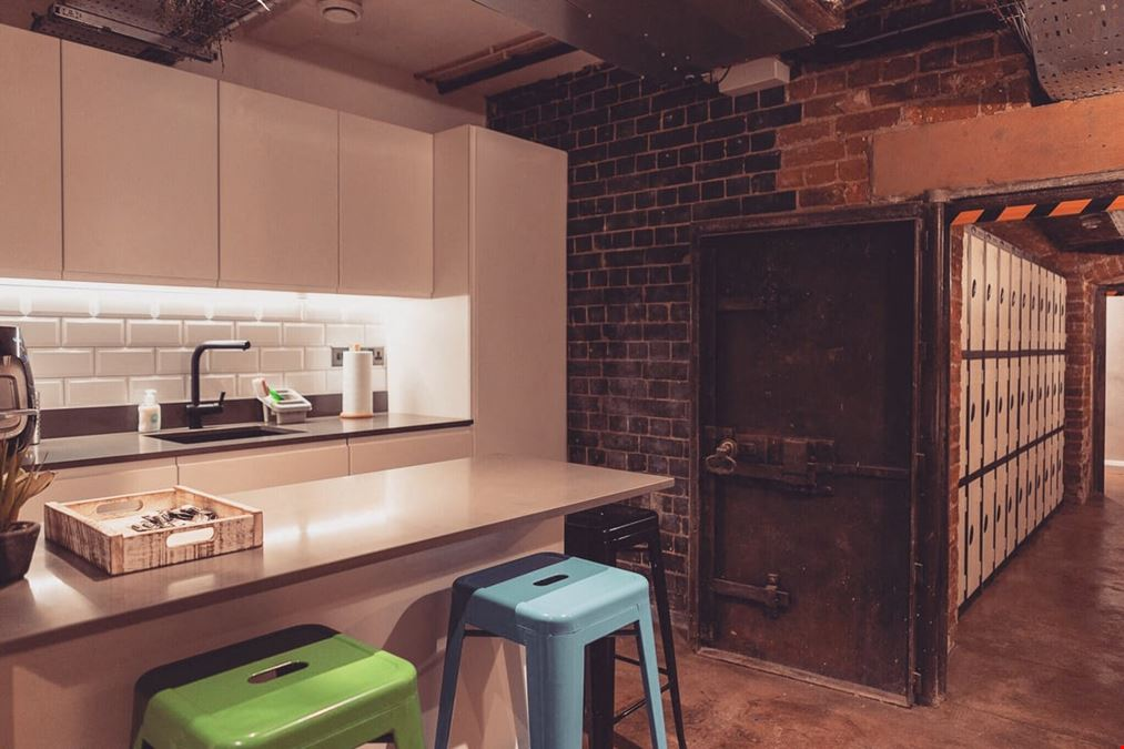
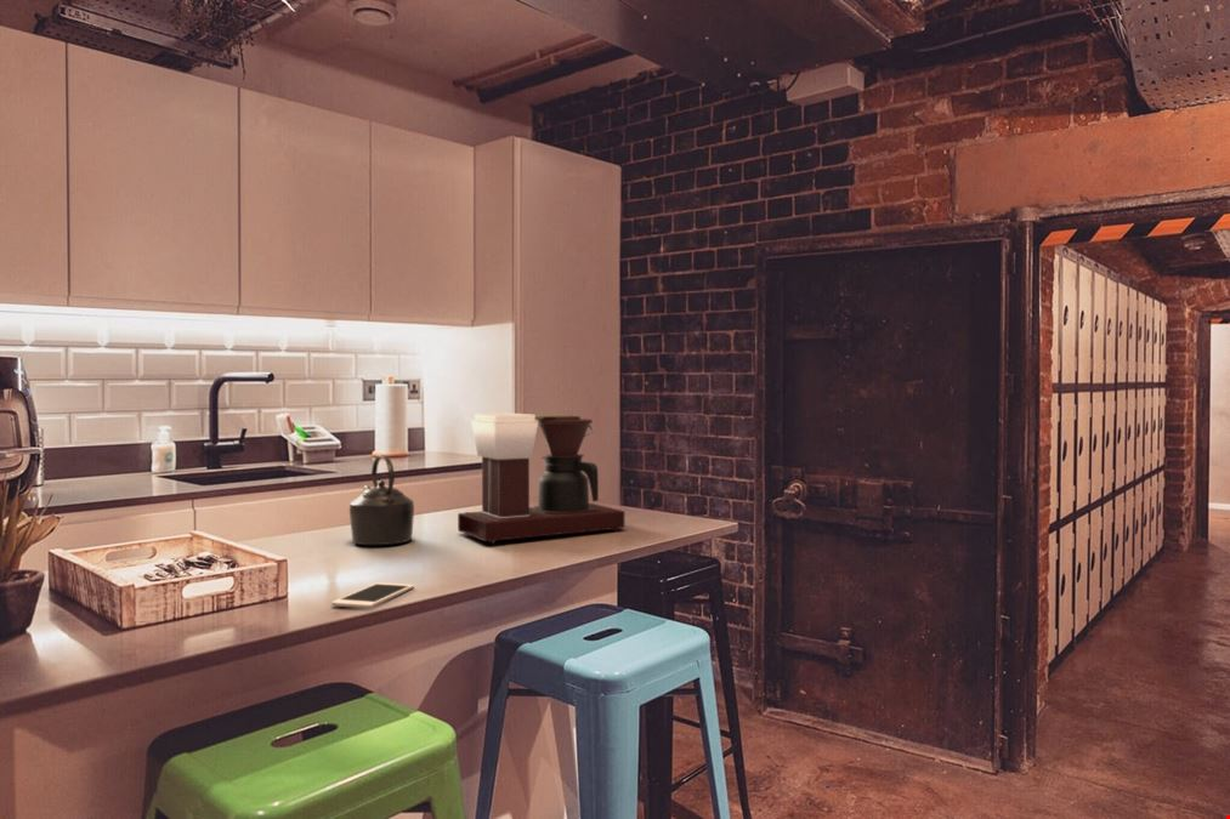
+ cell phone [330,581,415,609]
+ kettle [348,454,415,546]
+ coffee maker [457,413,625,545]
